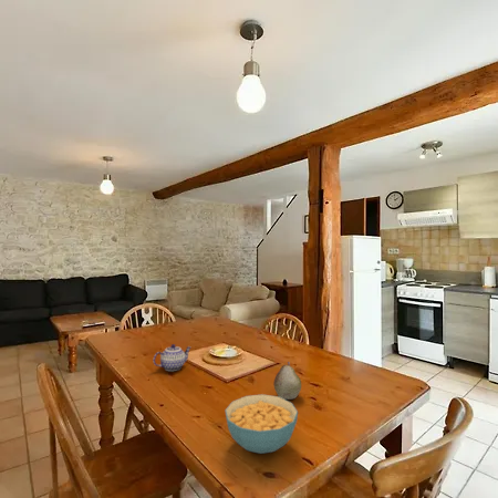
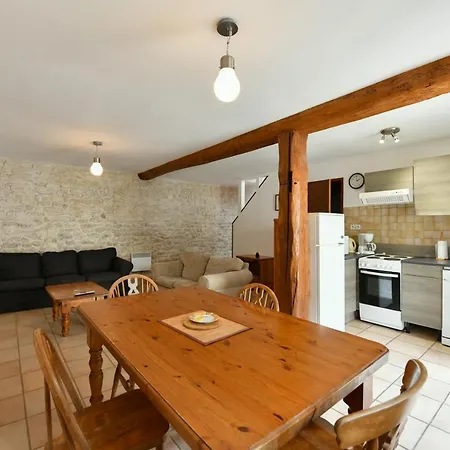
- cereal bowl [225,393,299,455]
- fruit [272,361,302,401]
- teapot [152,343,191,372]
